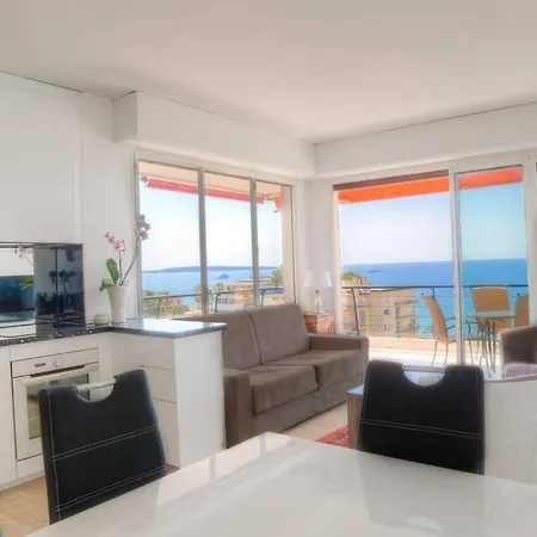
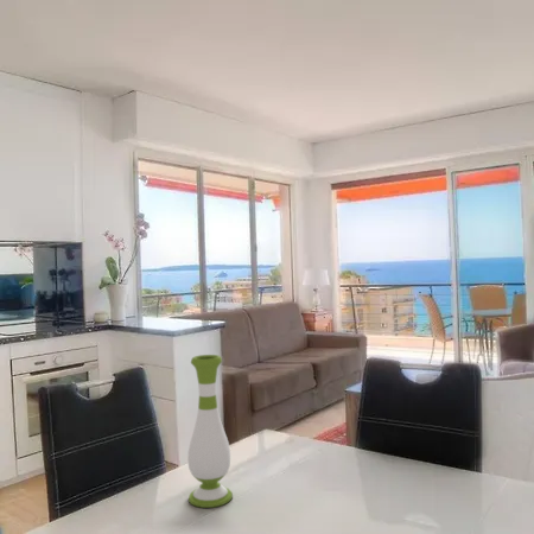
+ vase [186,354,234,509]
